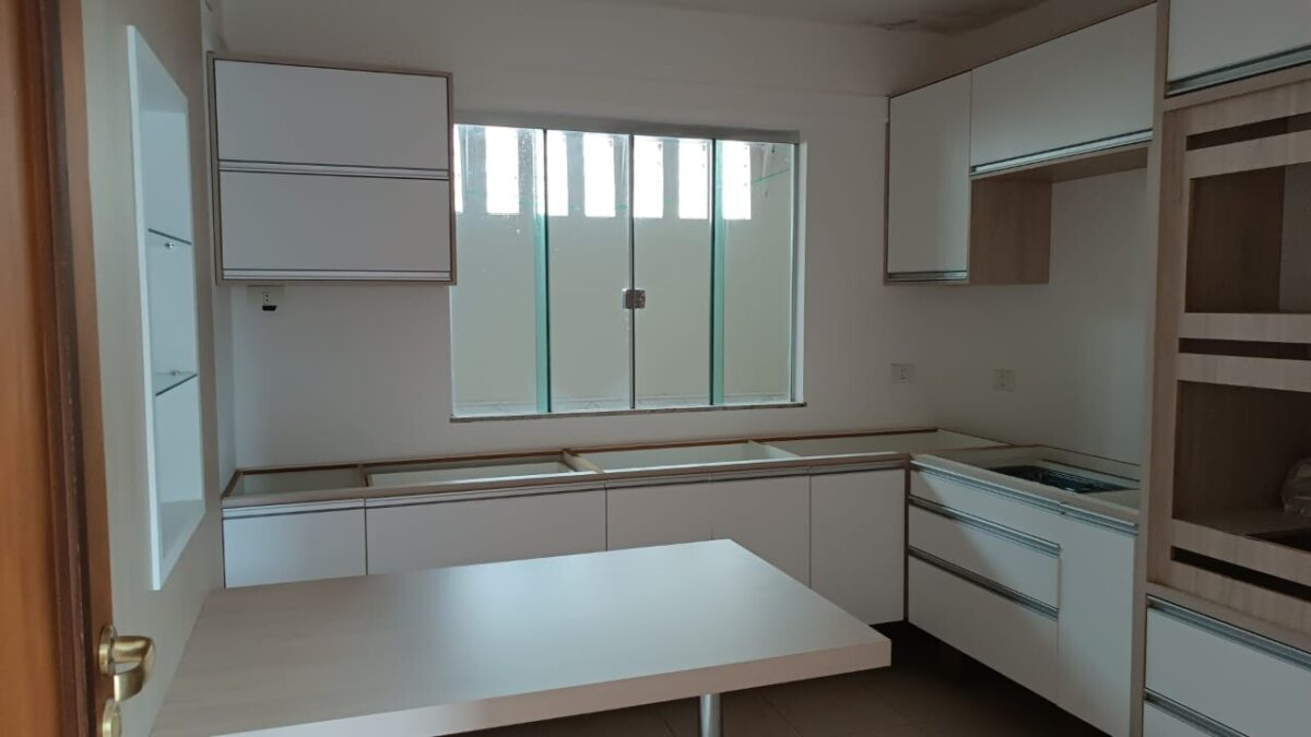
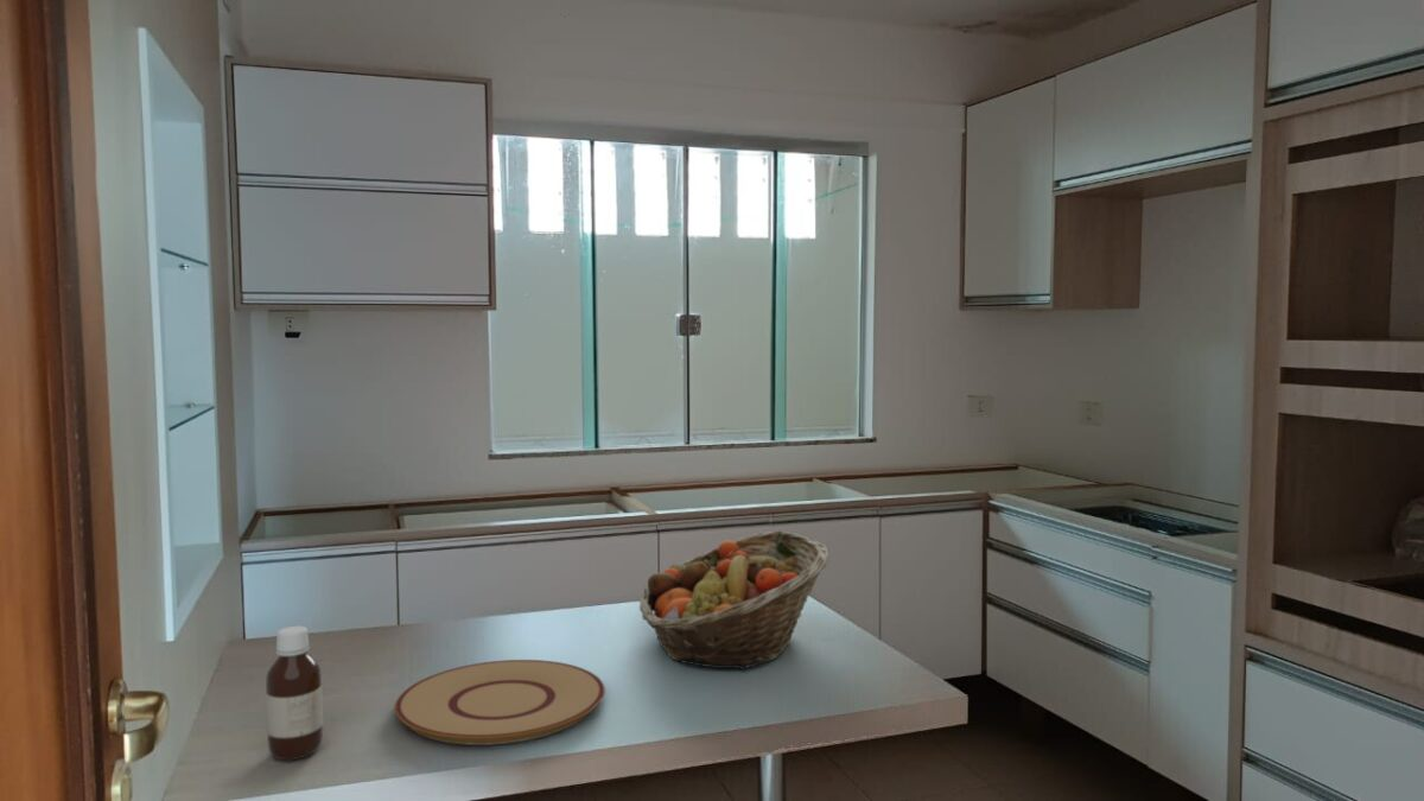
+ fruit basket [638,529,831,670]
+ plate [394,659,606,746]
+ bottle [265,625,324,761]
